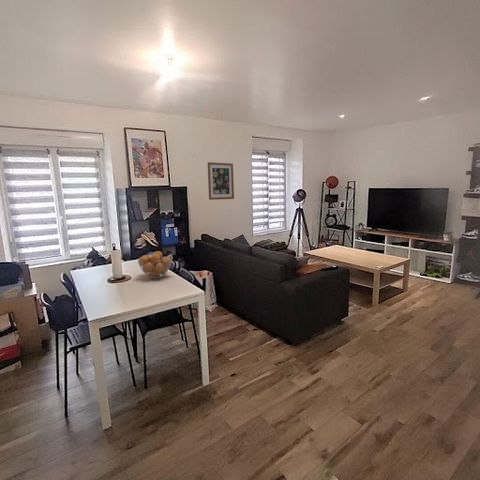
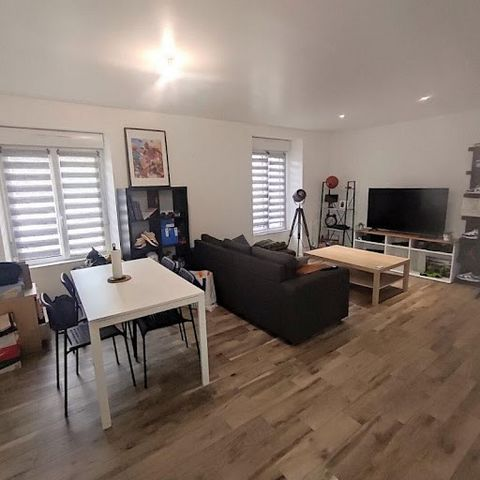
- fruit basket [136,250,173,279]
- wall art [207,161,235,201]
